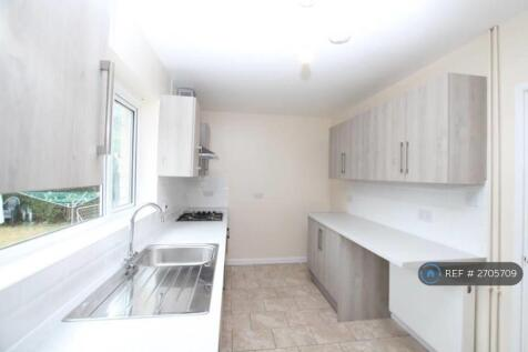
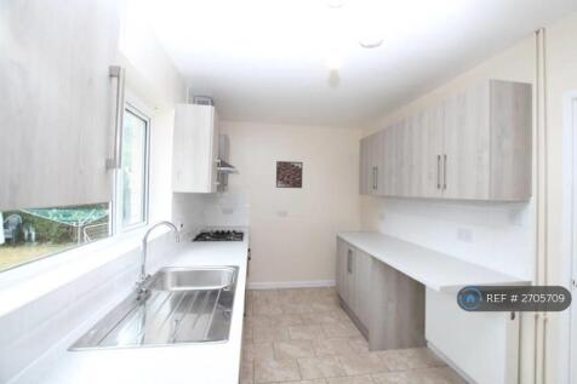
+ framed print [275,160,304,189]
